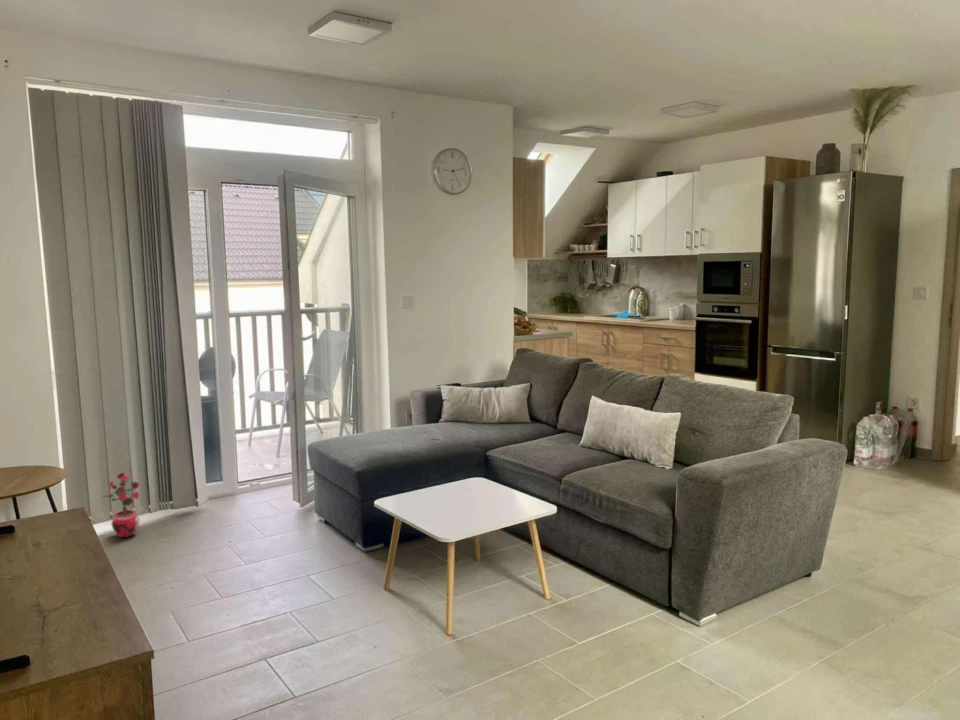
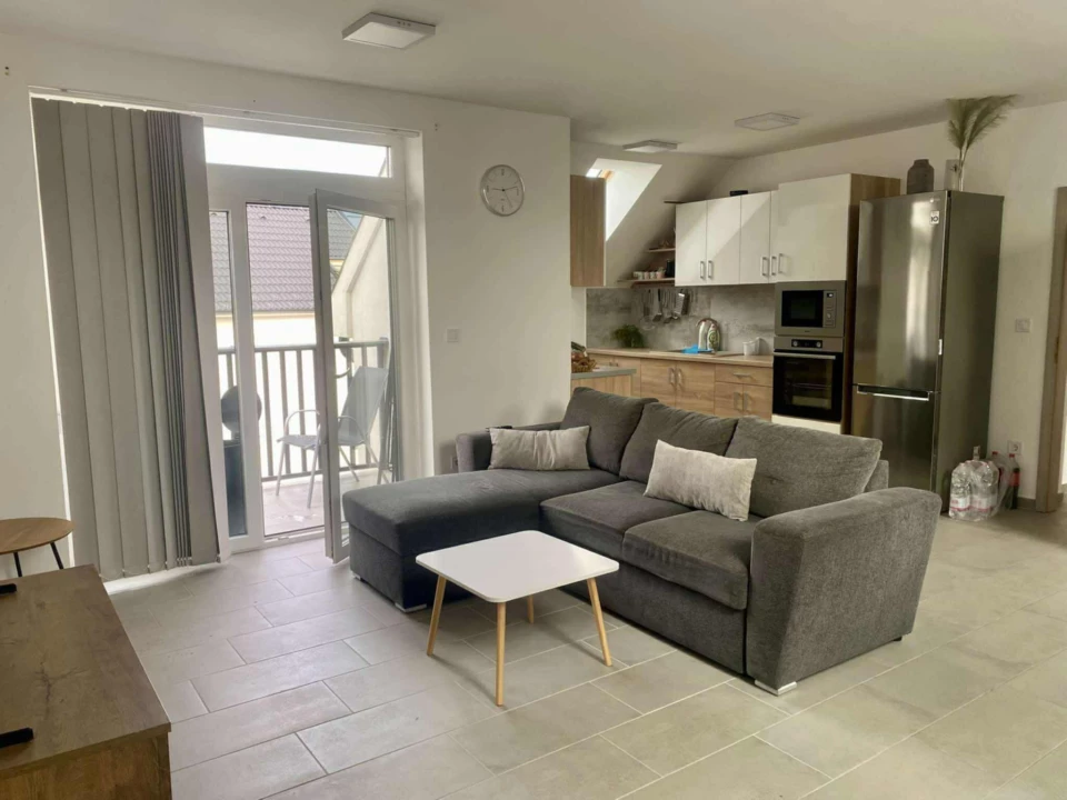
- potted plant [102,472,141,539]
